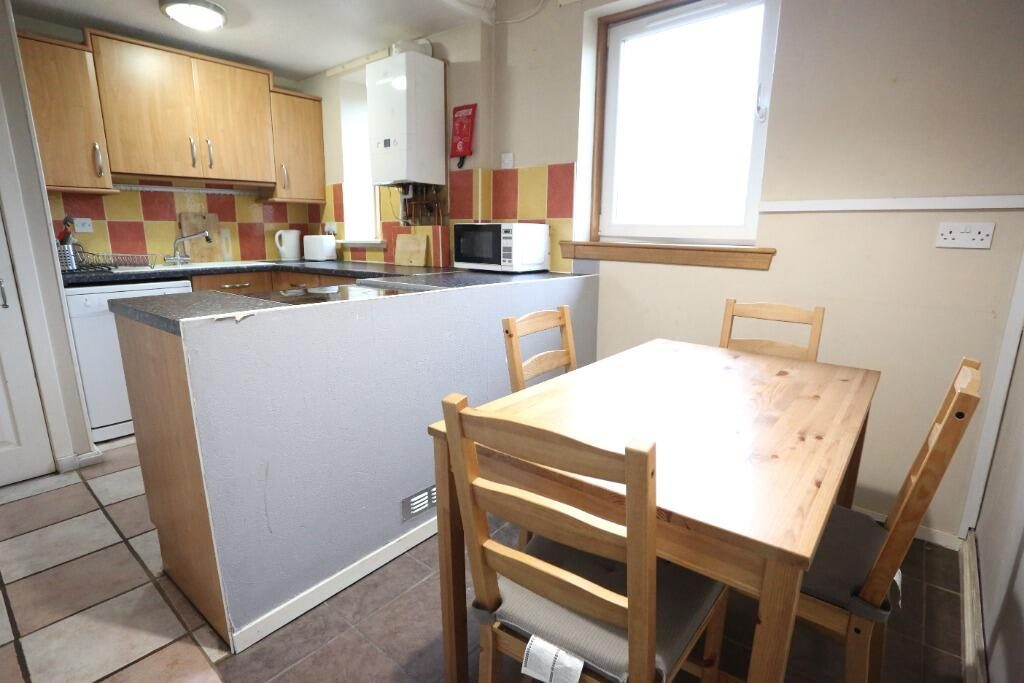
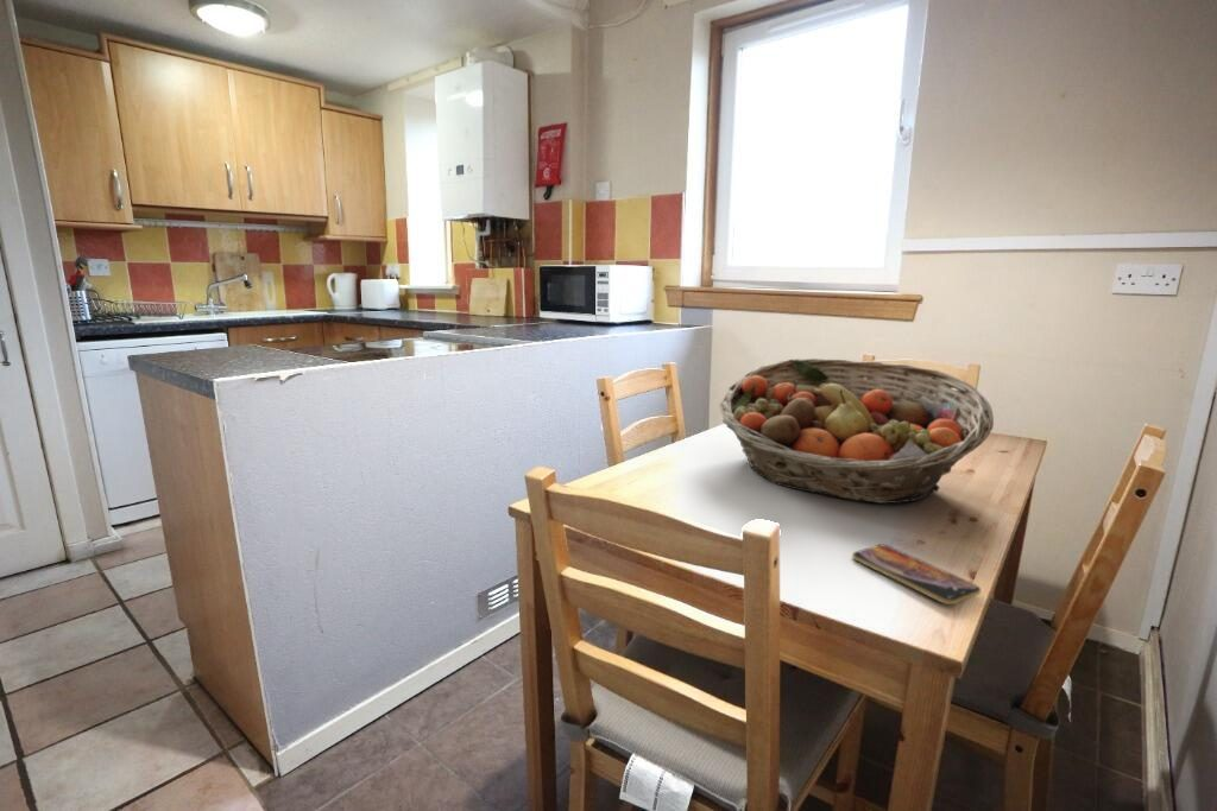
+ smartphone [851,544,982,606]
+ fruit basket [718,357,995,505]
